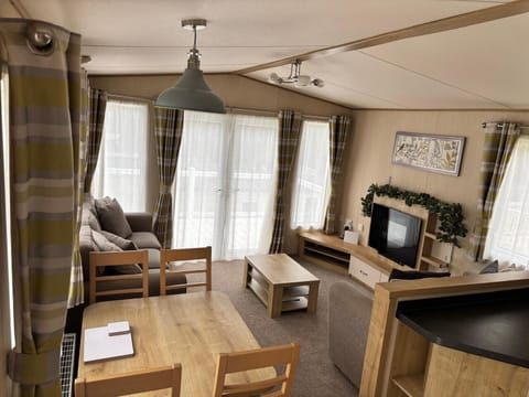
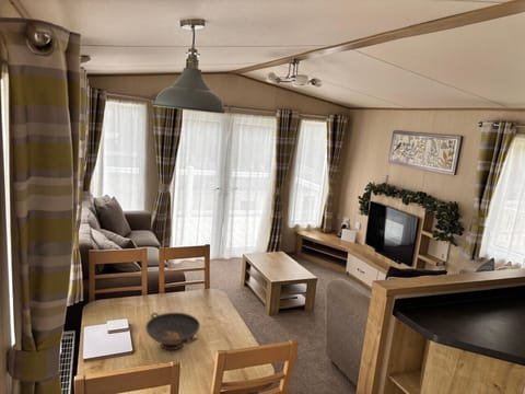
+ decorative bowl [144,312,201,351]
